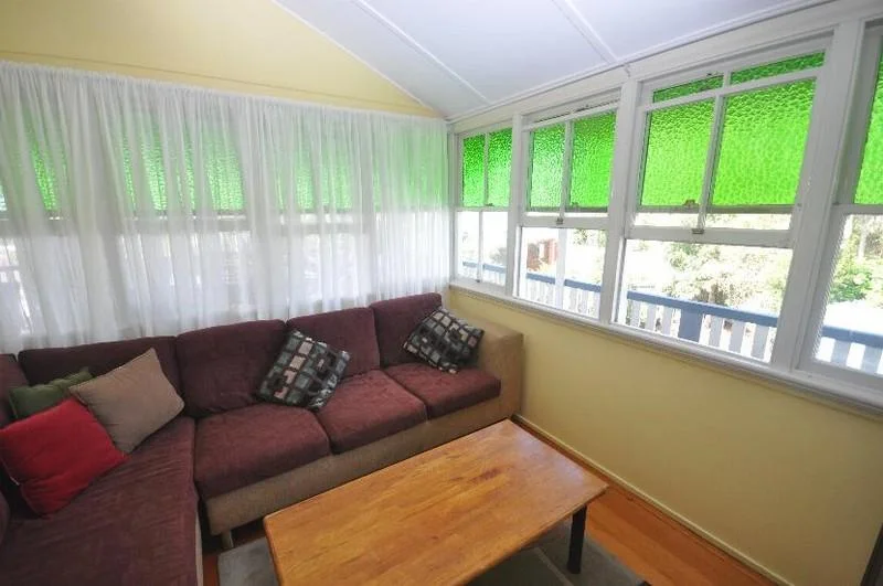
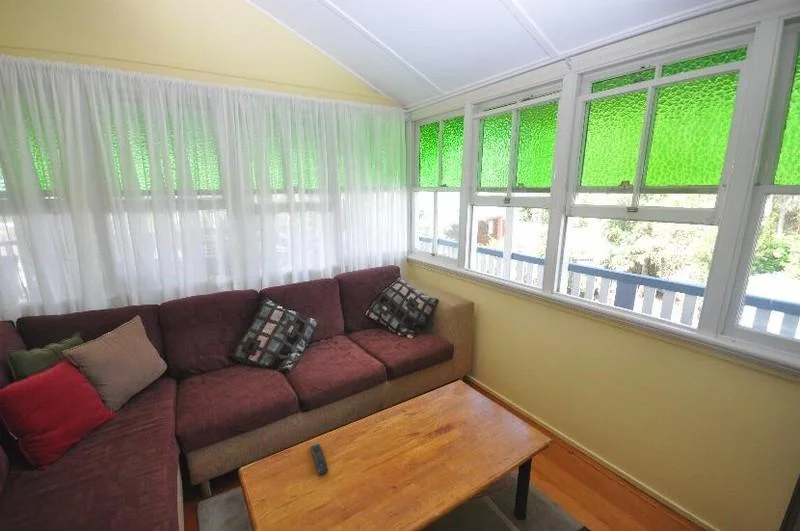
+ remote control [310,442,329,476]
